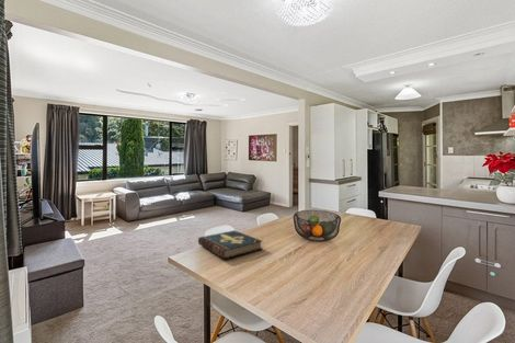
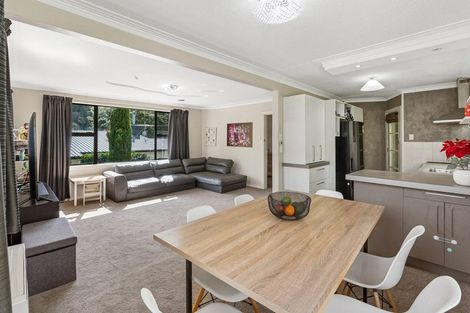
- book [197,229,264,260]
